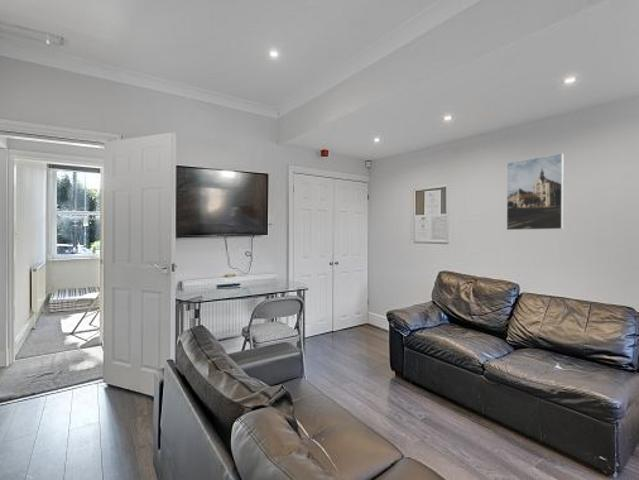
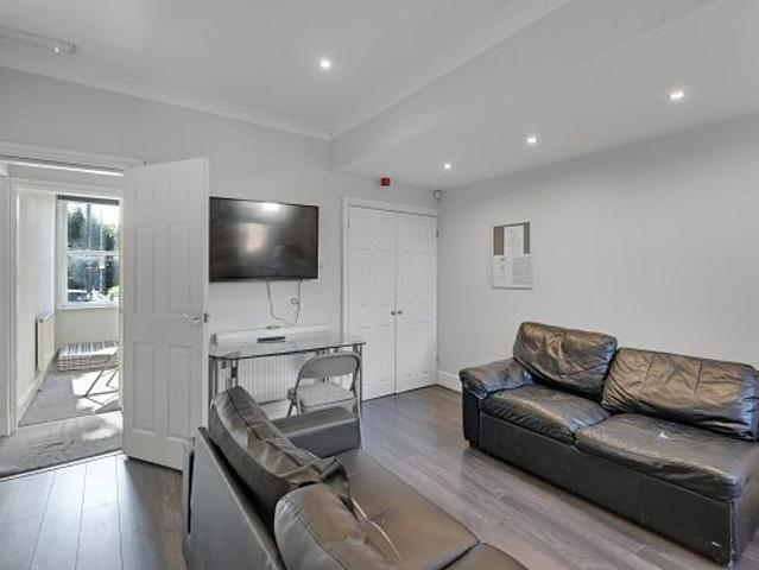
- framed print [506,152,565,231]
